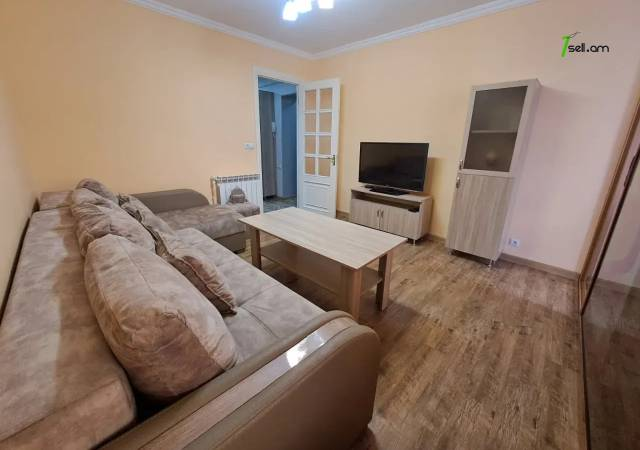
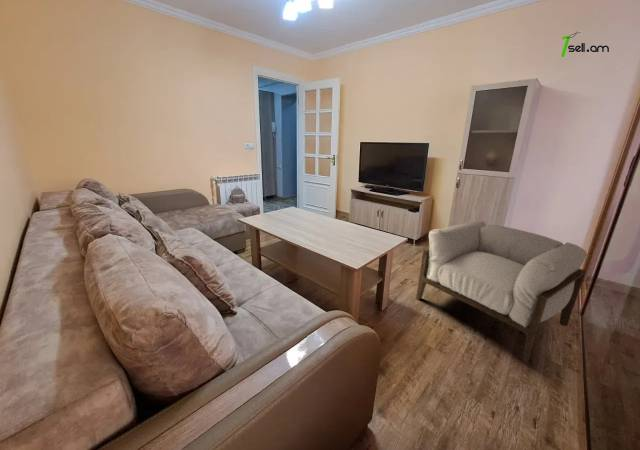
+ armchair [415,220,588,363]
